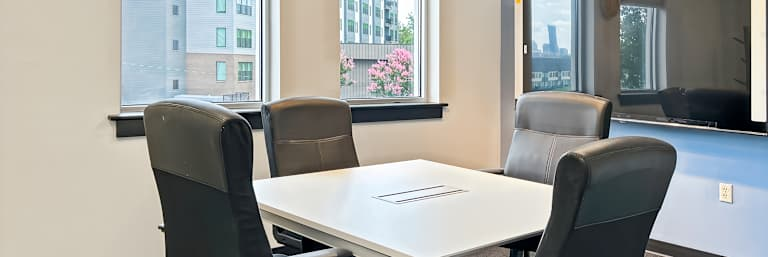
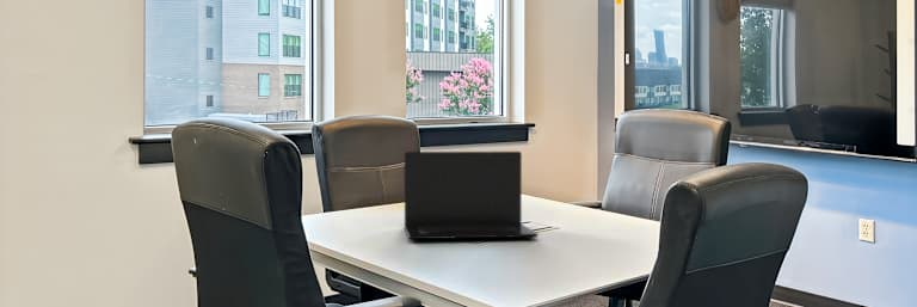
+ laptop [404,151,540,240]
